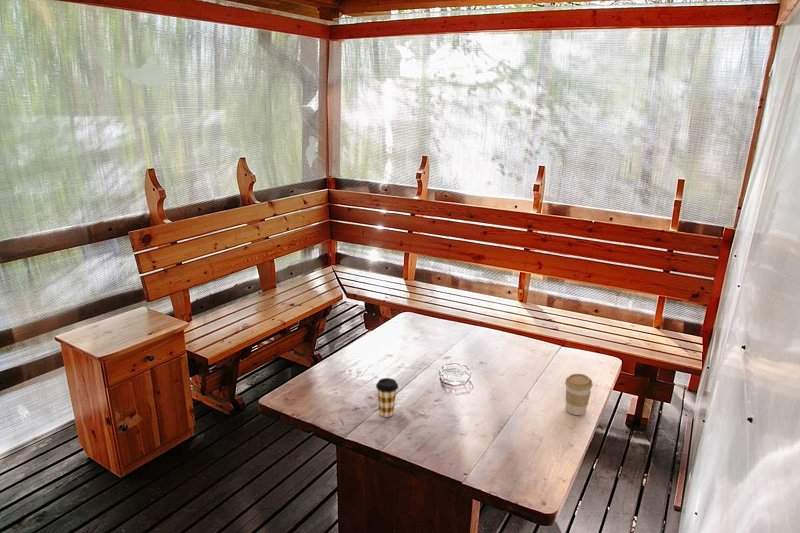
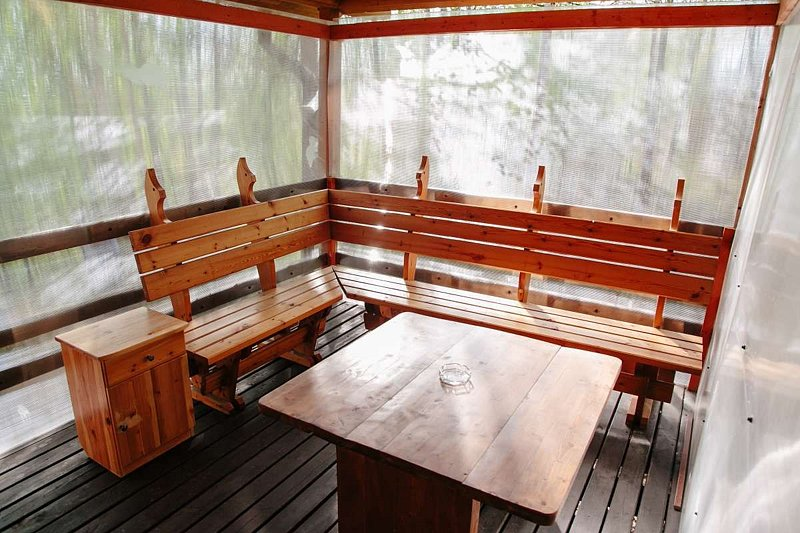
- coffee cup [564,373,594,416]
- coffee cup [375,377,399,418]
